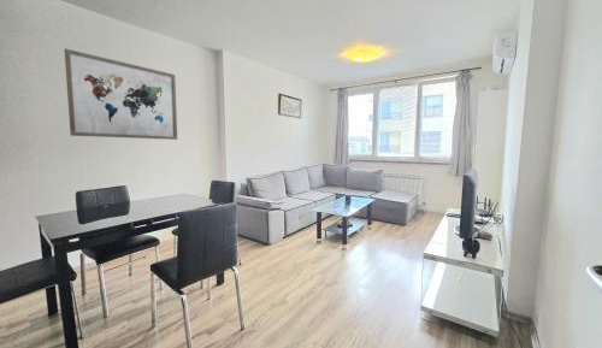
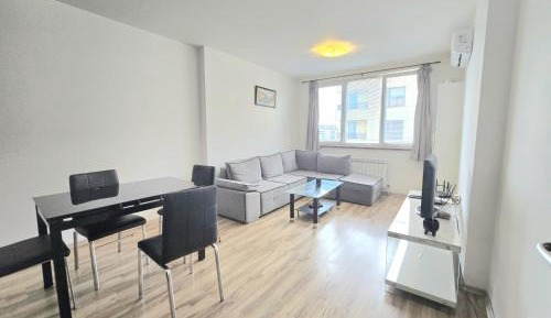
- wall art [64,47,178,141]
